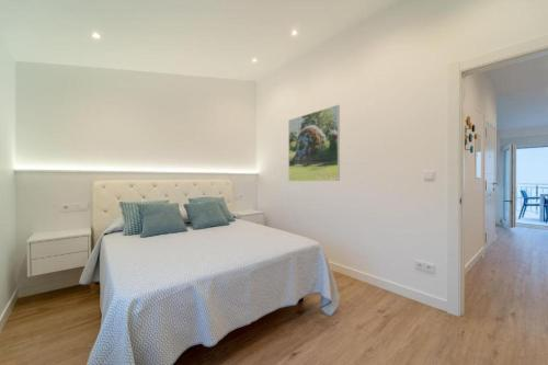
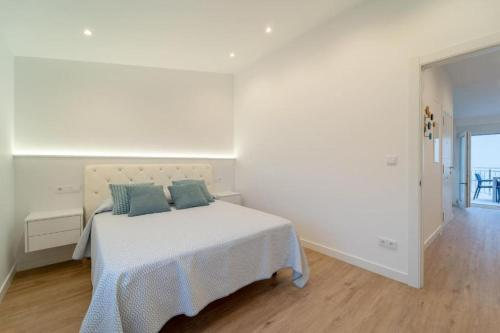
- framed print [287,104,341,182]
